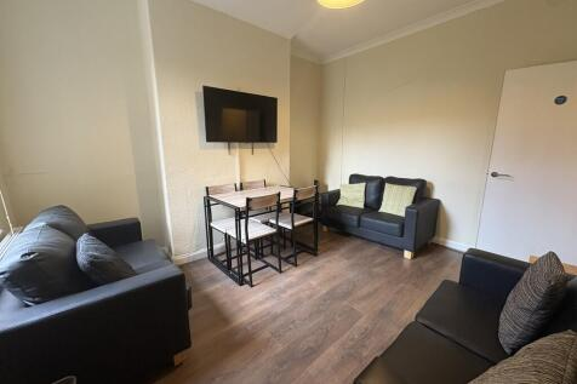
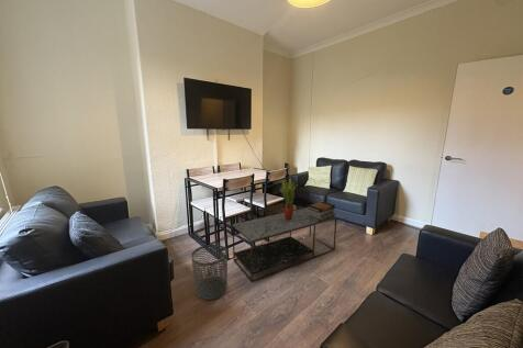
+ potted plant [279,179,299,220]
+ coffee table [232,206,338,283]
+ book stack [307,201,336,222]
+ waste bin [190,244,229,301]
